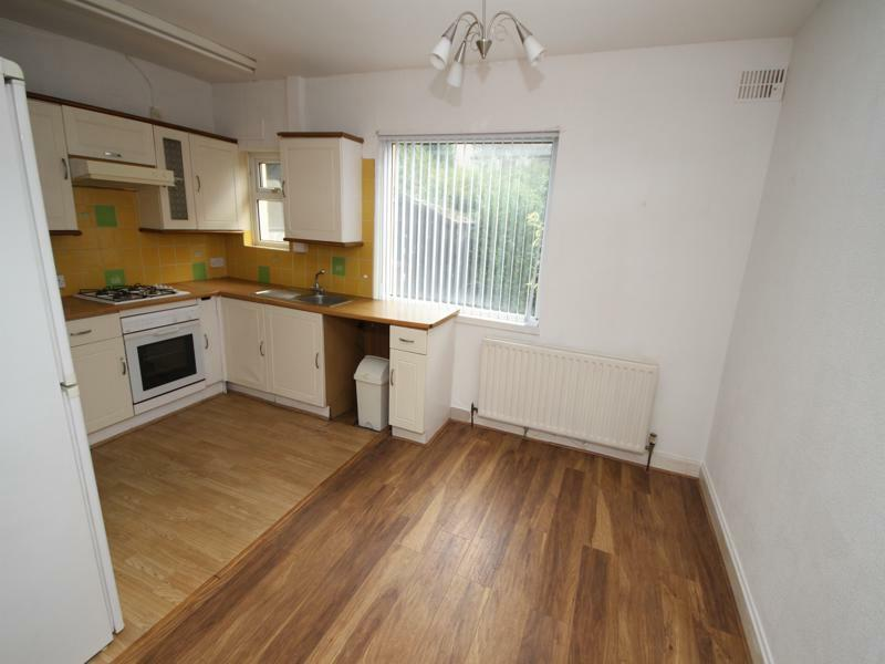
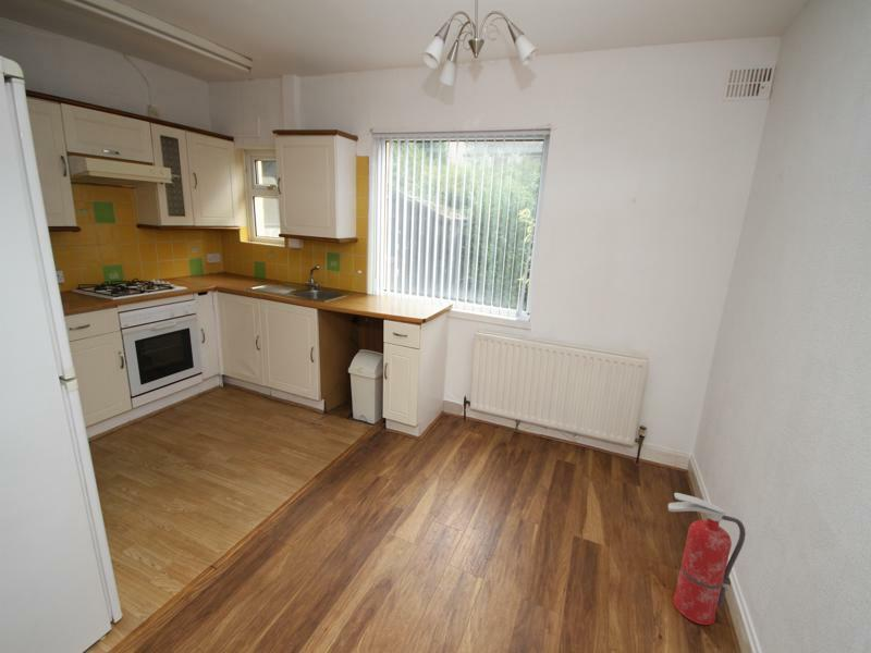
+ fire extinguisher [667,492,747,626]
